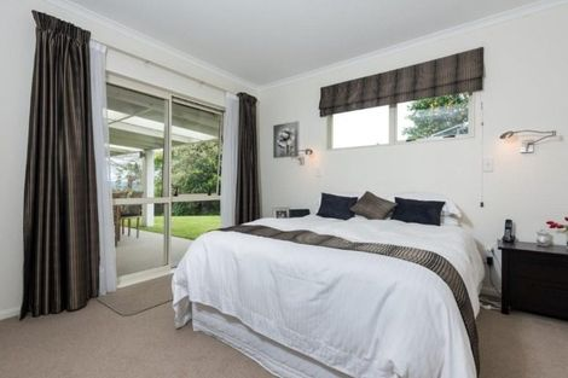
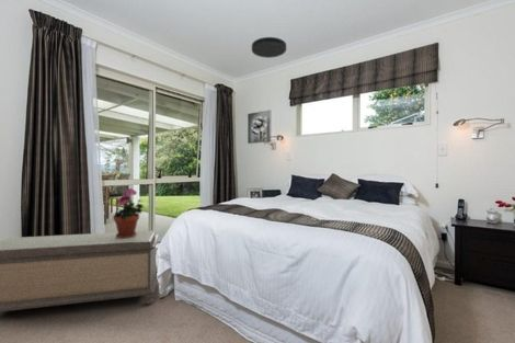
+ ceiling light [251,36,287,59]
+ potted plant [112,187,145,239]
+ bench [0,230,161,312]
